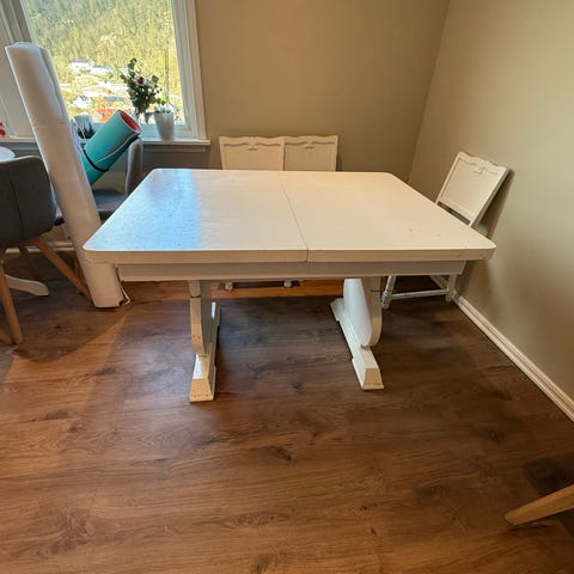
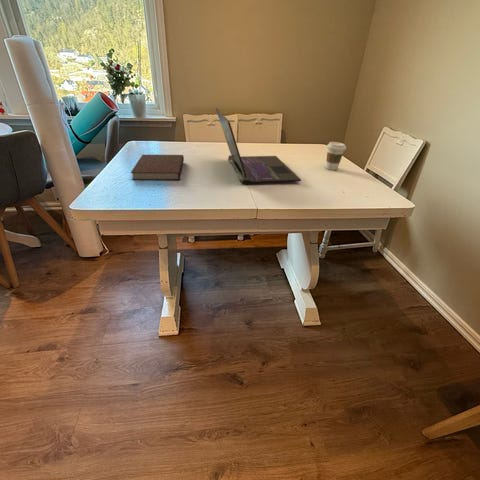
+ notebook [130,154,185,181]
+ coffee cup [325,141,347,171]
+ laptop [215,107,302,185]
